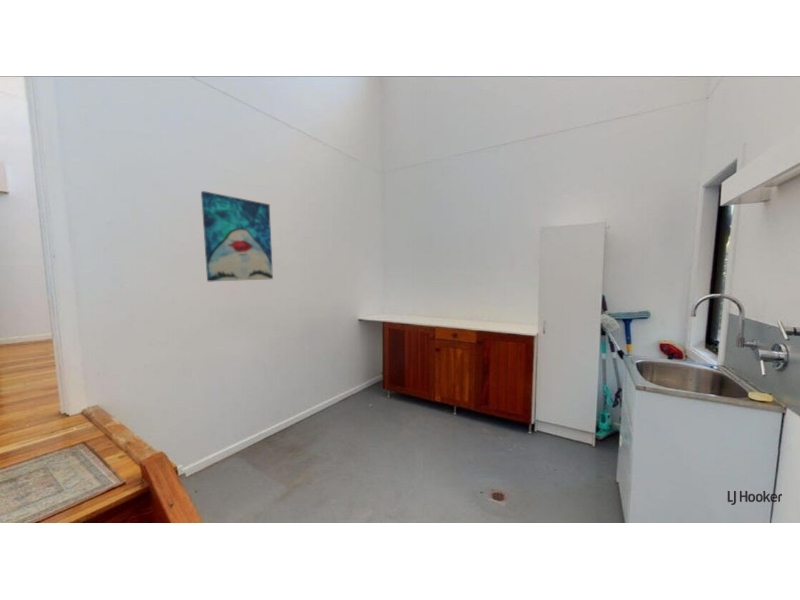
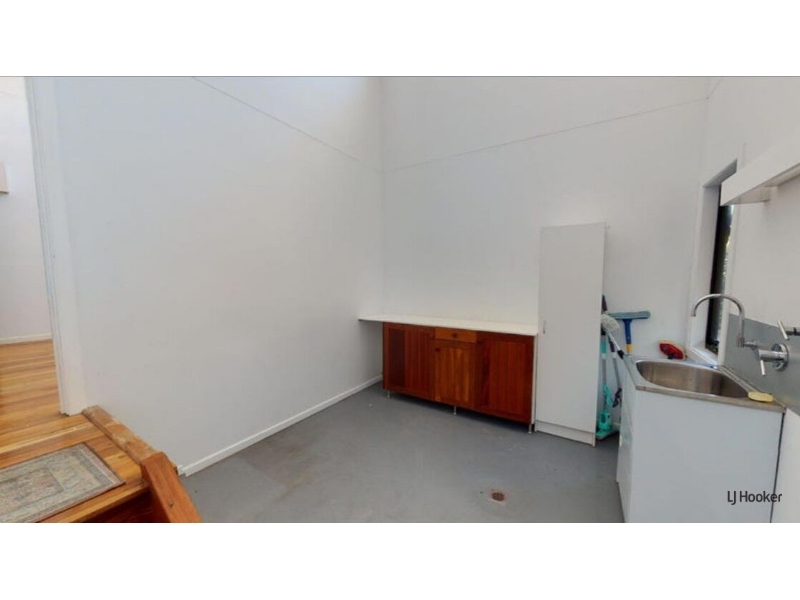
- wall art [200,190,274,282]
